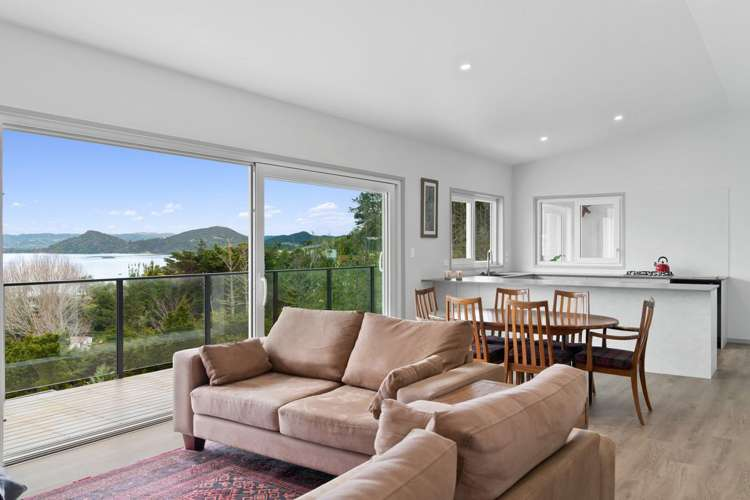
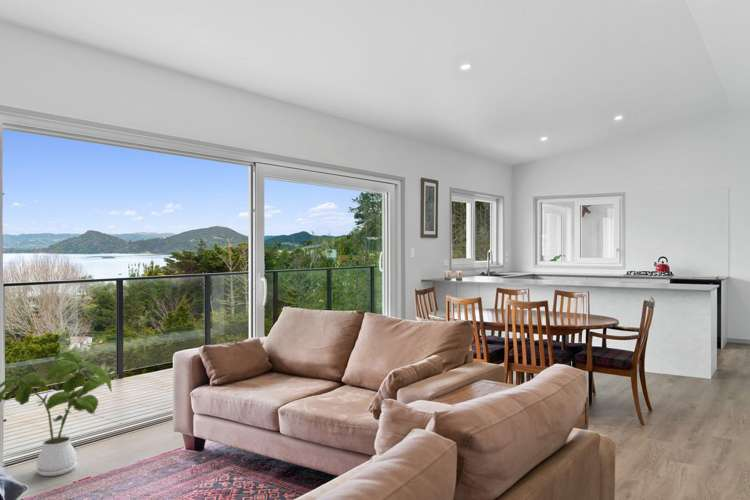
+ house plant [0,351,113,477]
